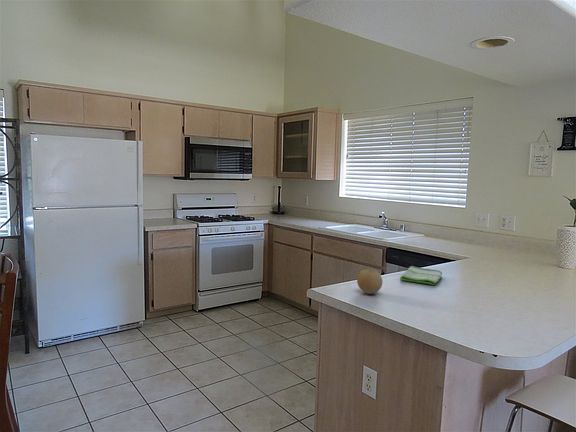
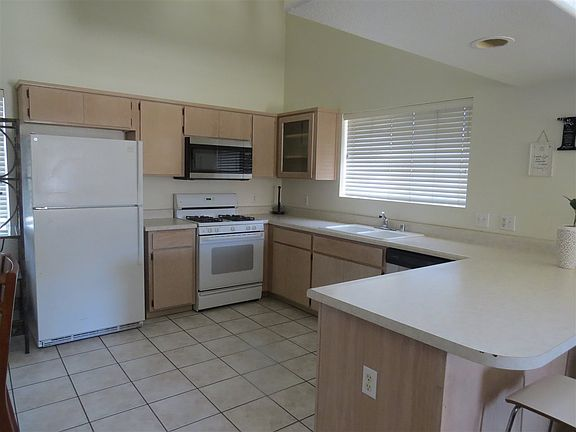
- fruit [356,268,384,295]
- dish towel [399,265,443,286]
